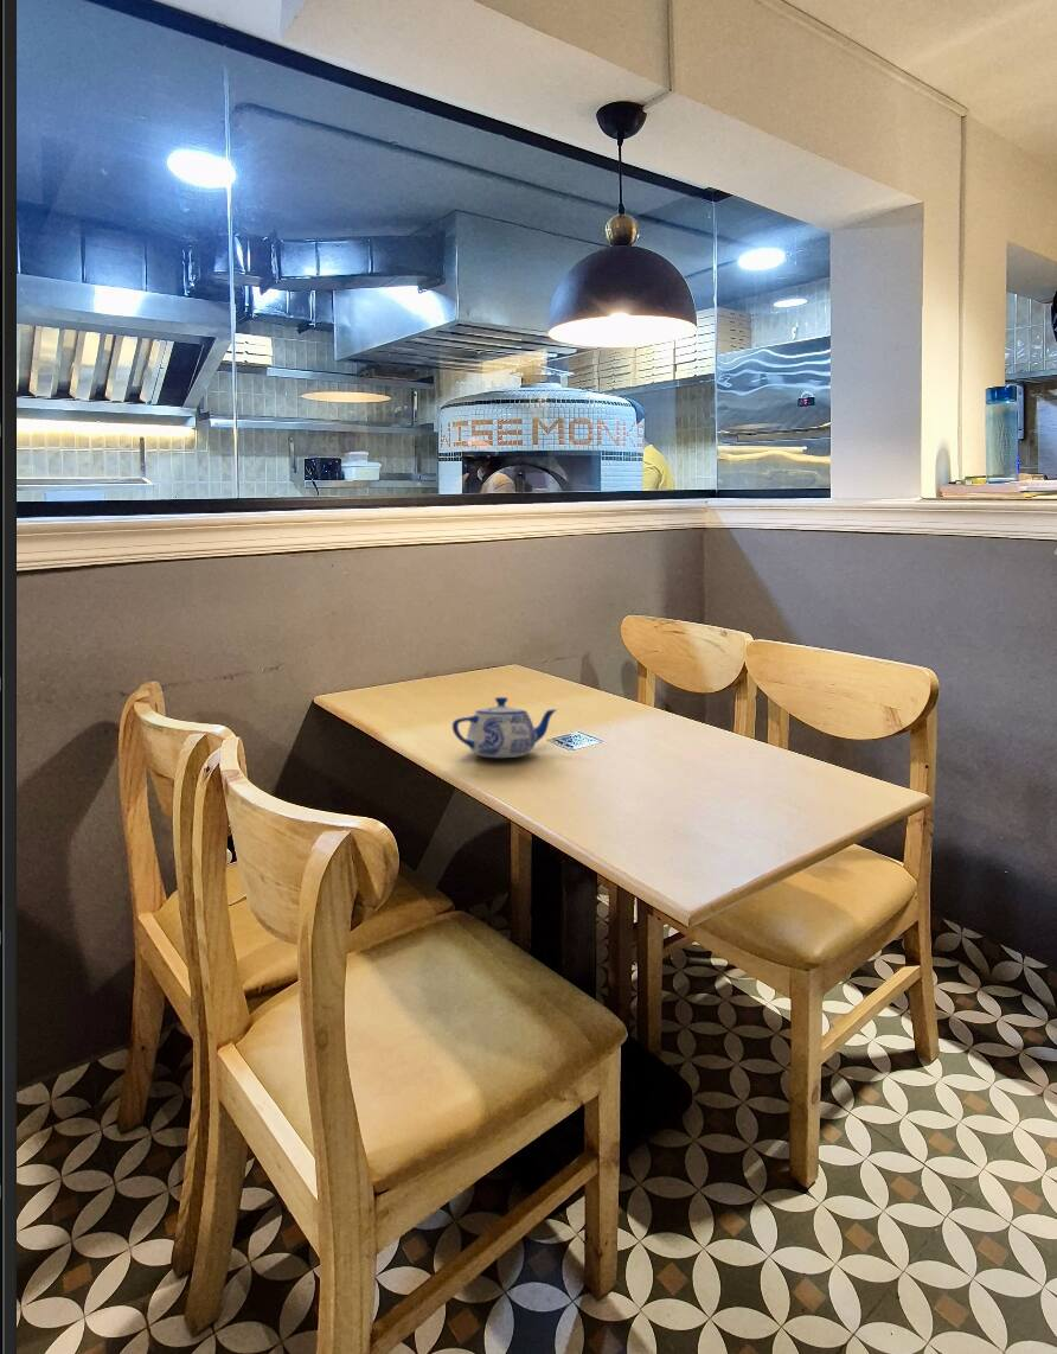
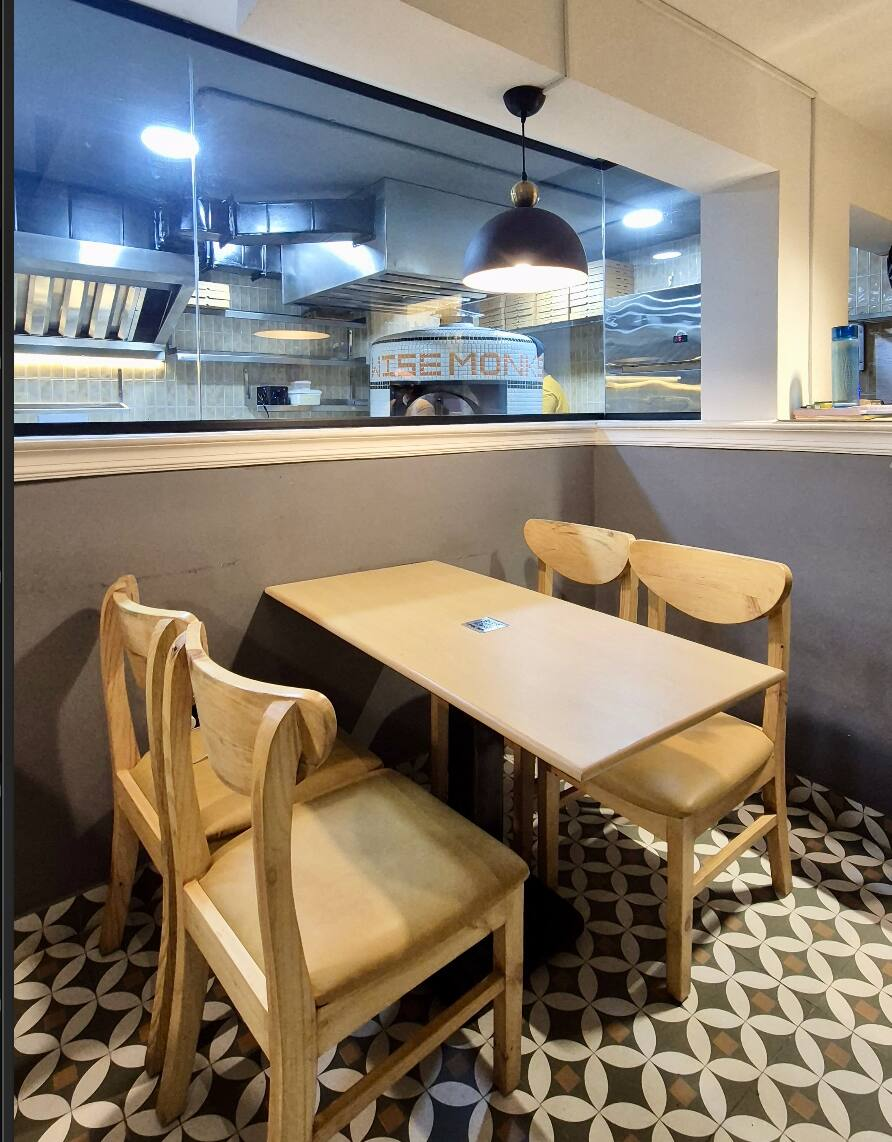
- teapot [451,696,558,759]
